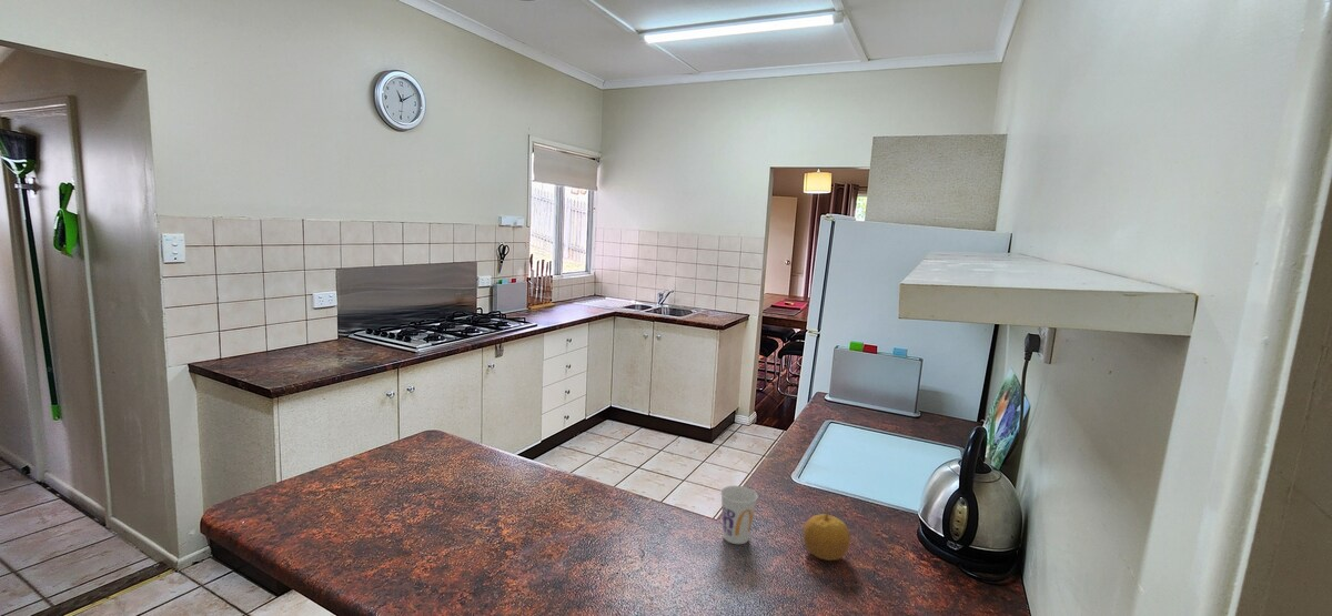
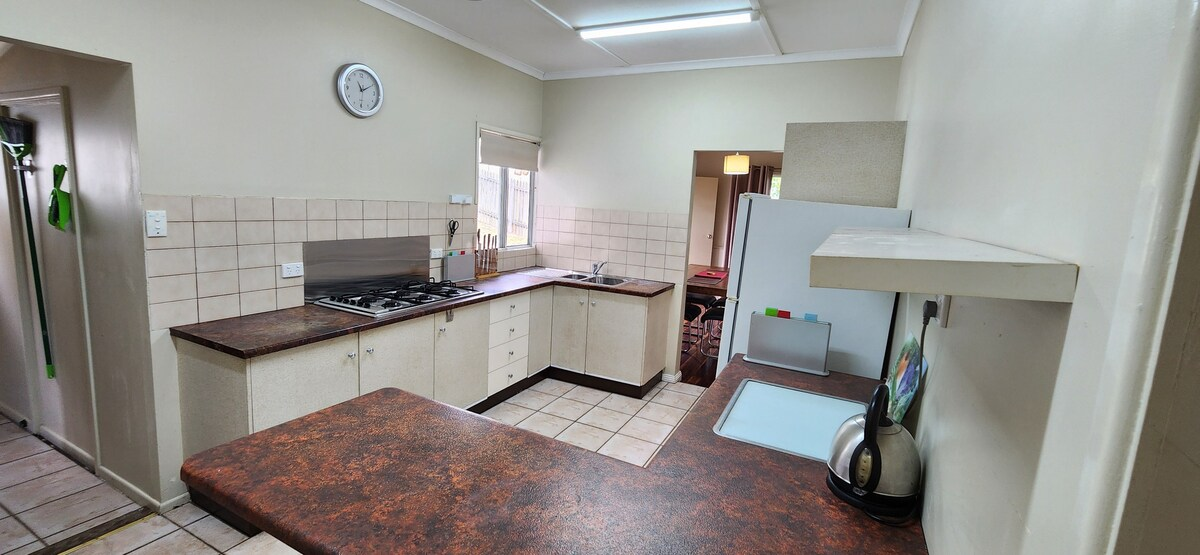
- fruit [803,507,851,562]
- cup [719,485,759,545]
